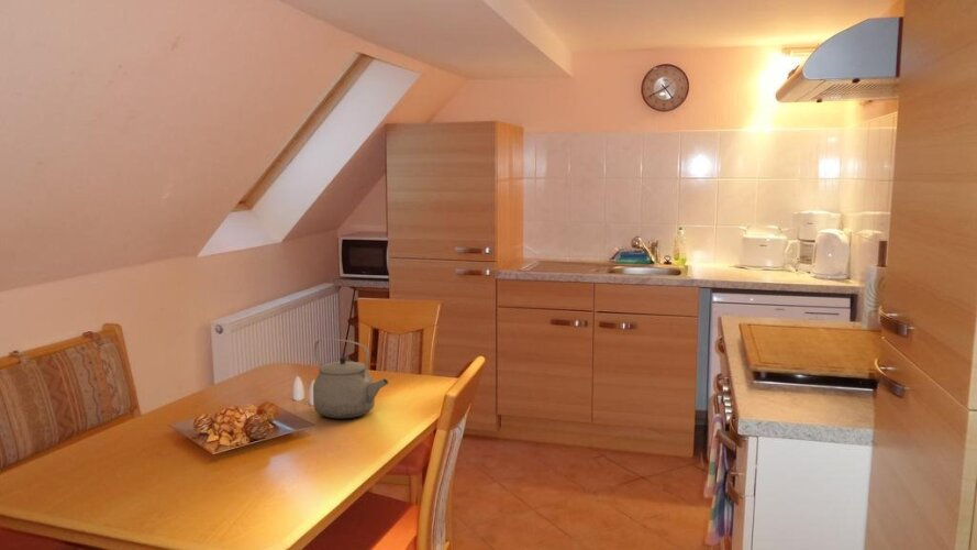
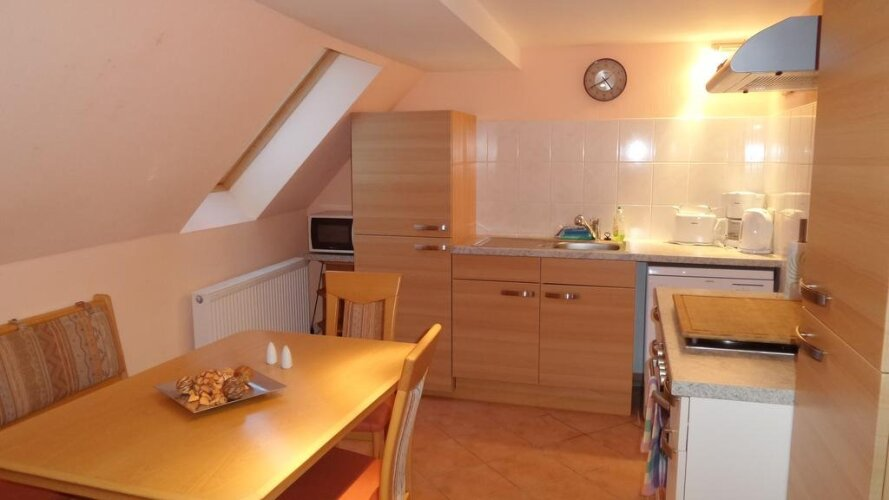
- tea kettle [312,338,389,419]
